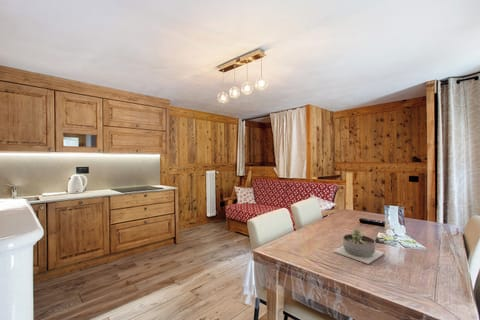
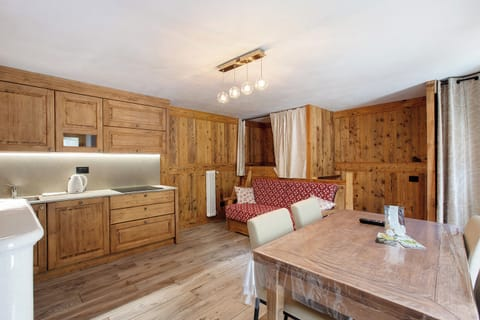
- succulent planter [332,228,385,265]
